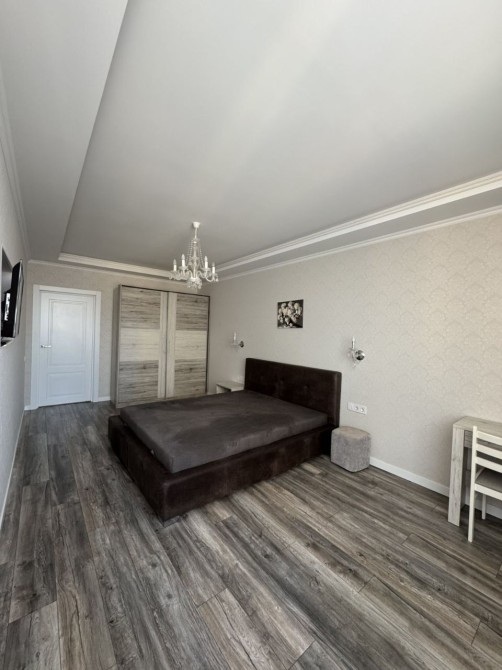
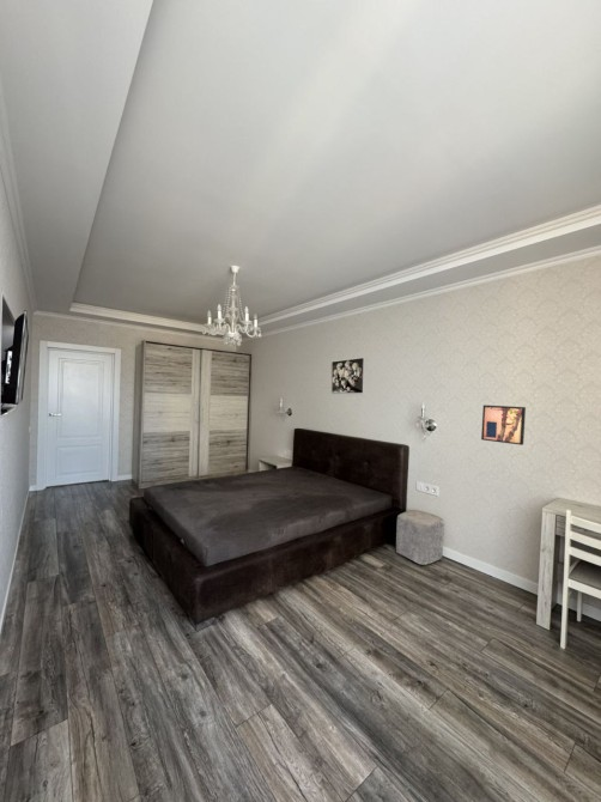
+ wall art [480,403,527,446]
